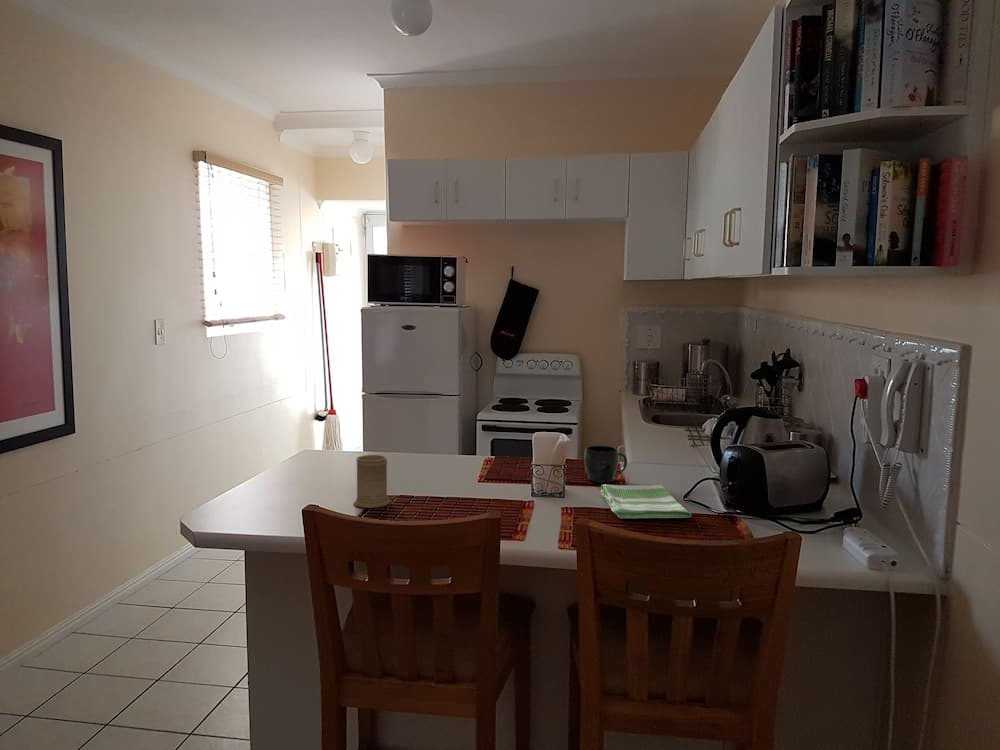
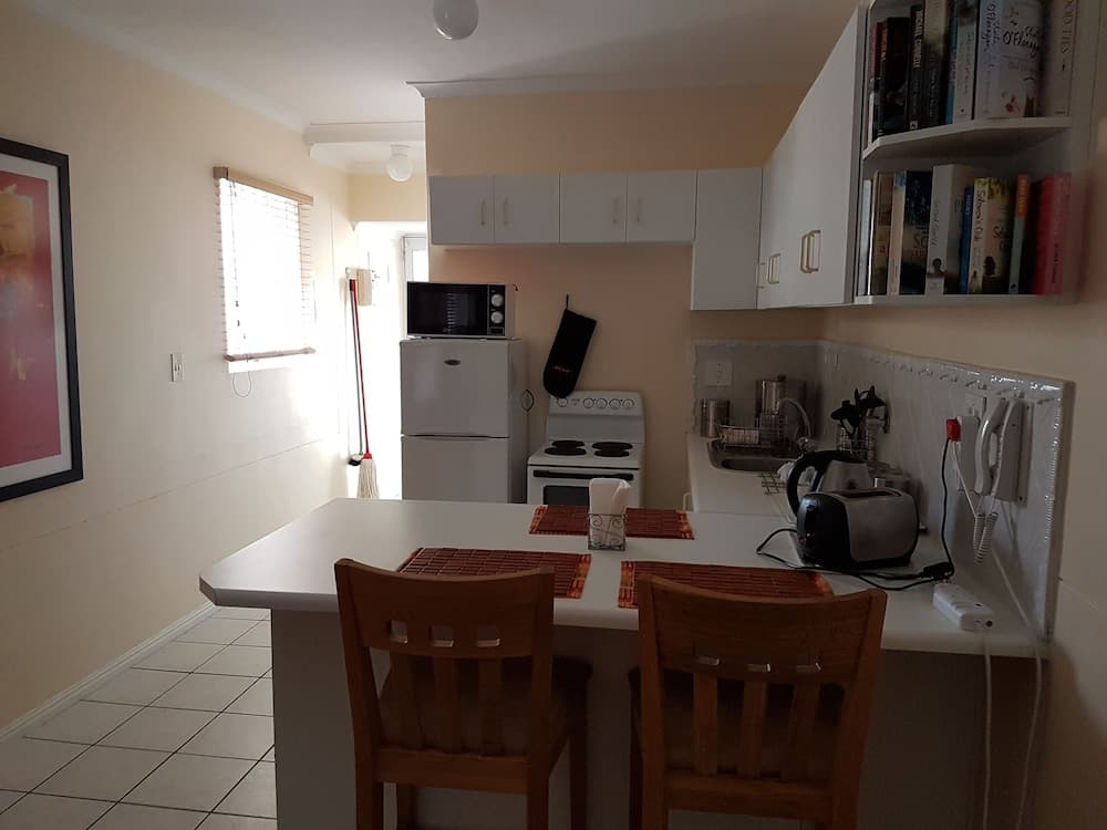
- mug [583,445,628,483]
- dish towel [599,483,692,519]
- mug [353,454,391,509]
